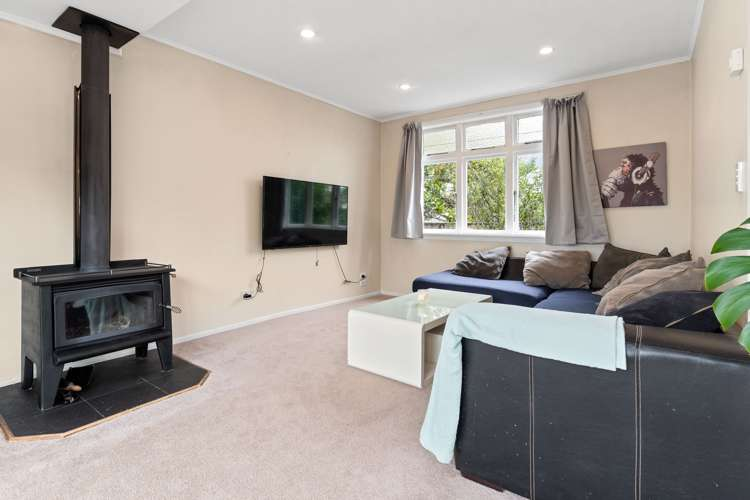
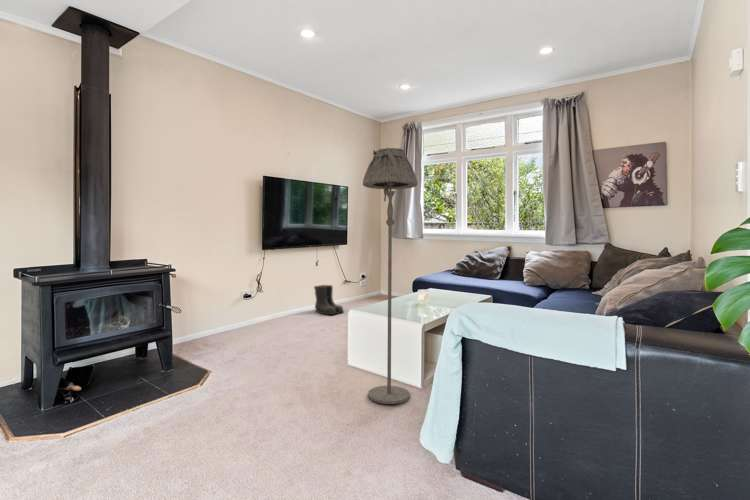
+ floor lamp [362,147,419,405]
+ boots [313,284,345,316]
